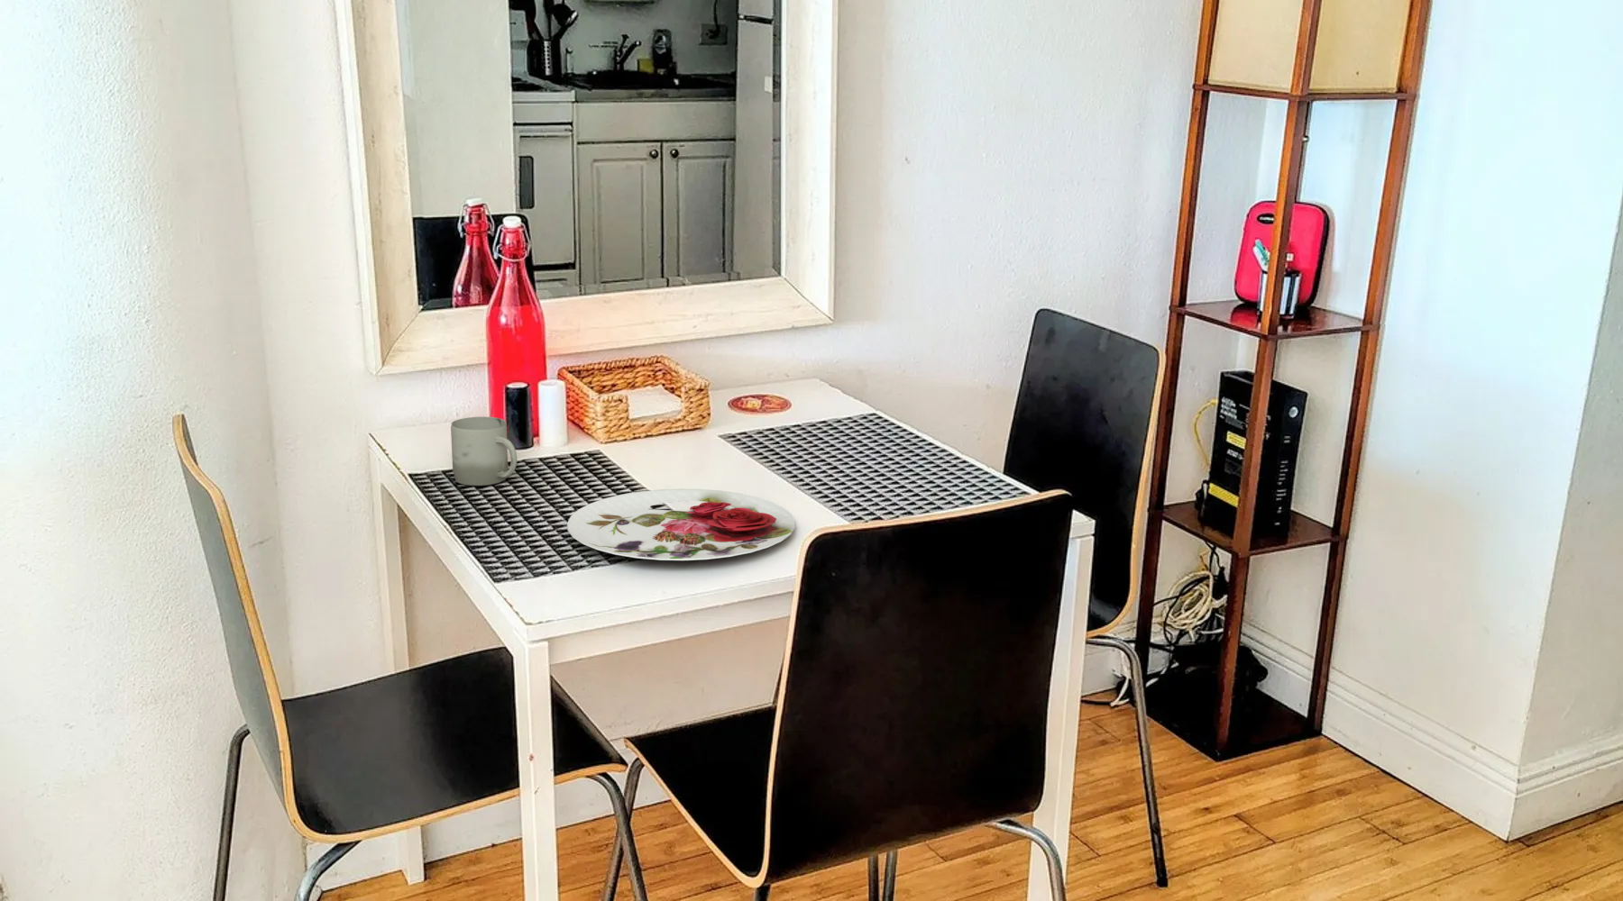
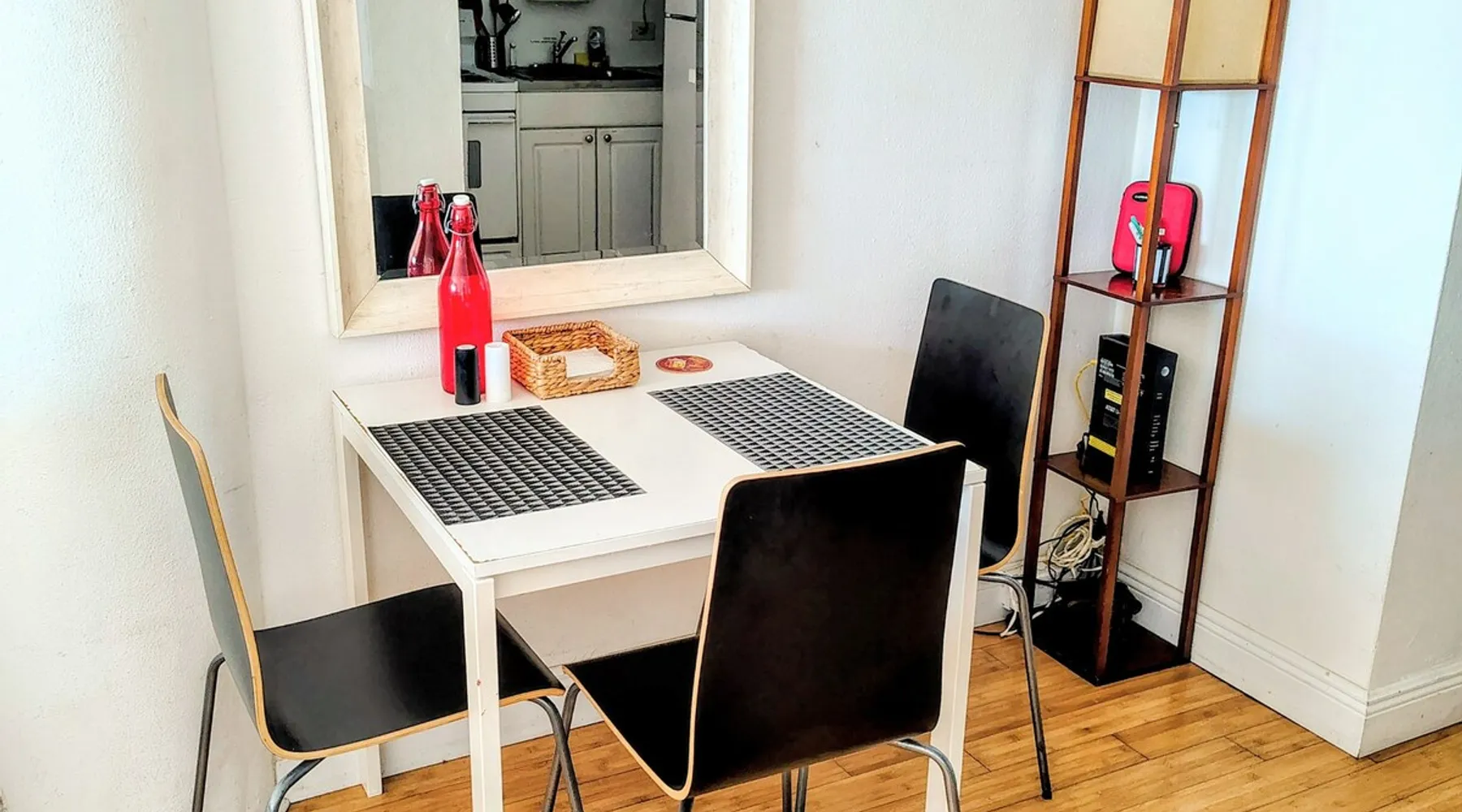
- cup [450,416,517,486]
- plate [566,488,796,561]
